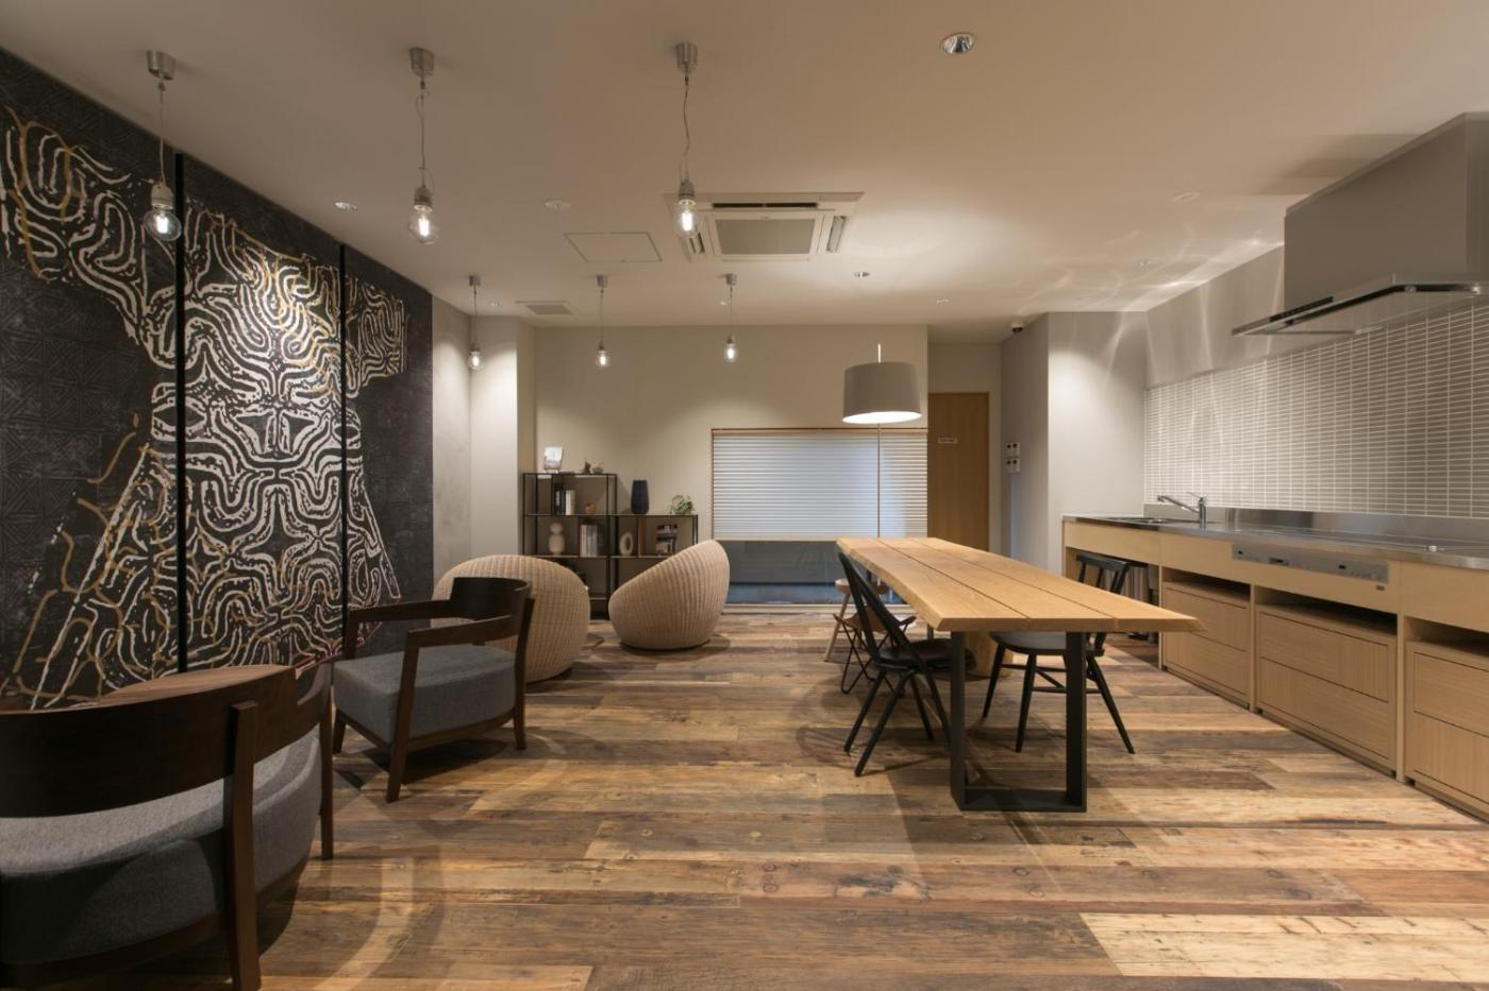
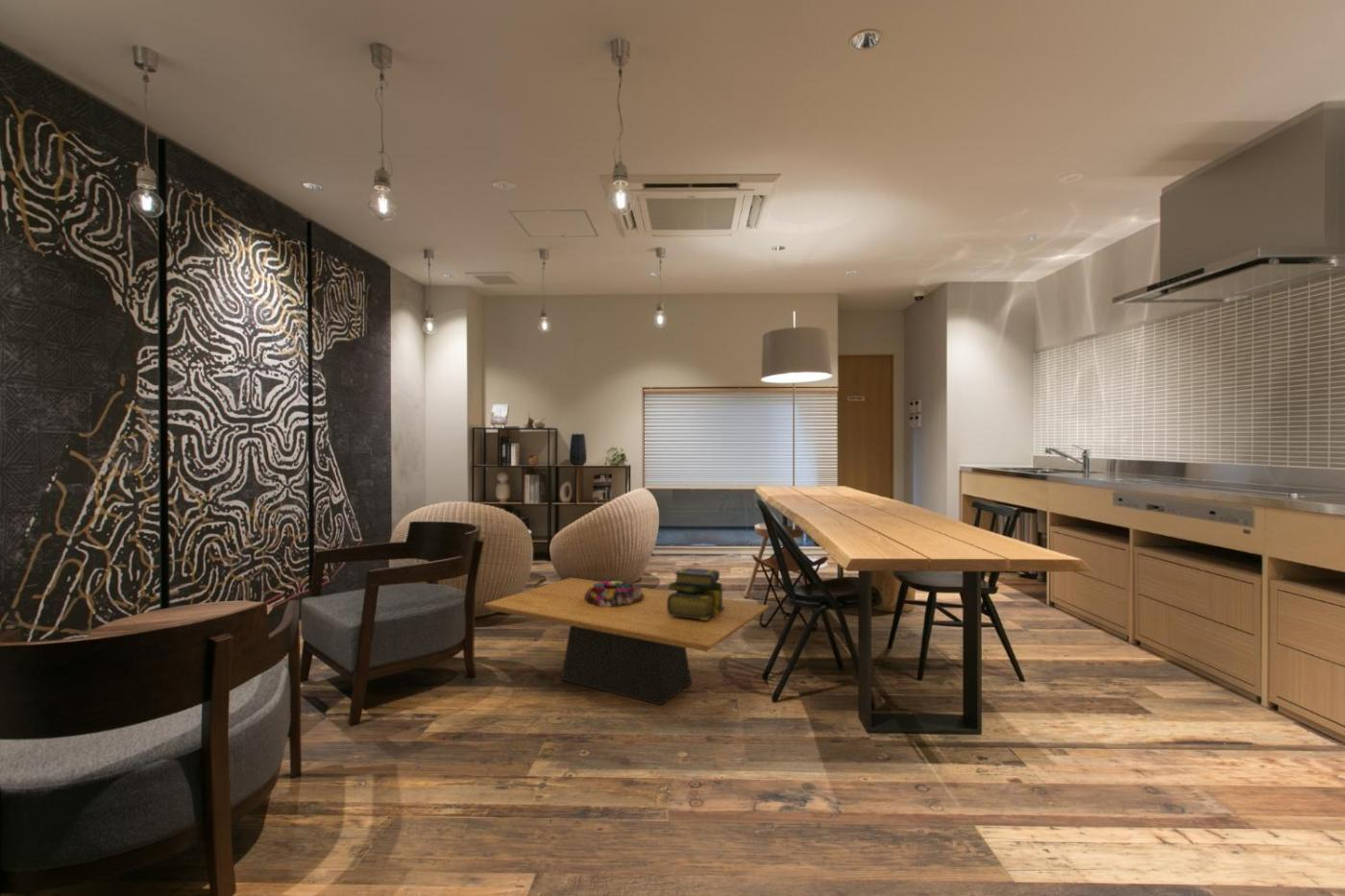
+ coffee table [483,576,770,706]
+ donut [584,580,645,606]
+ stack of books [666,567,725,619]
